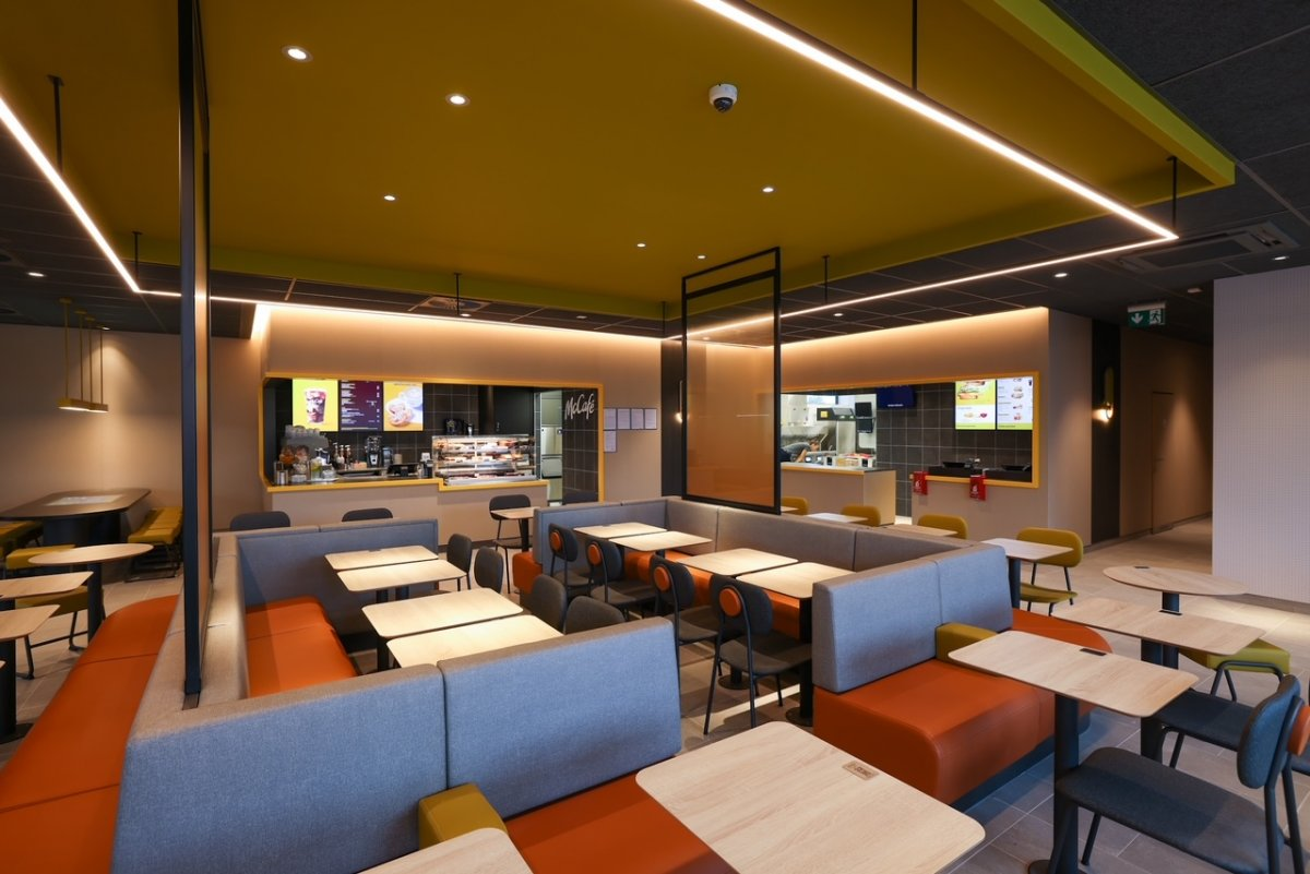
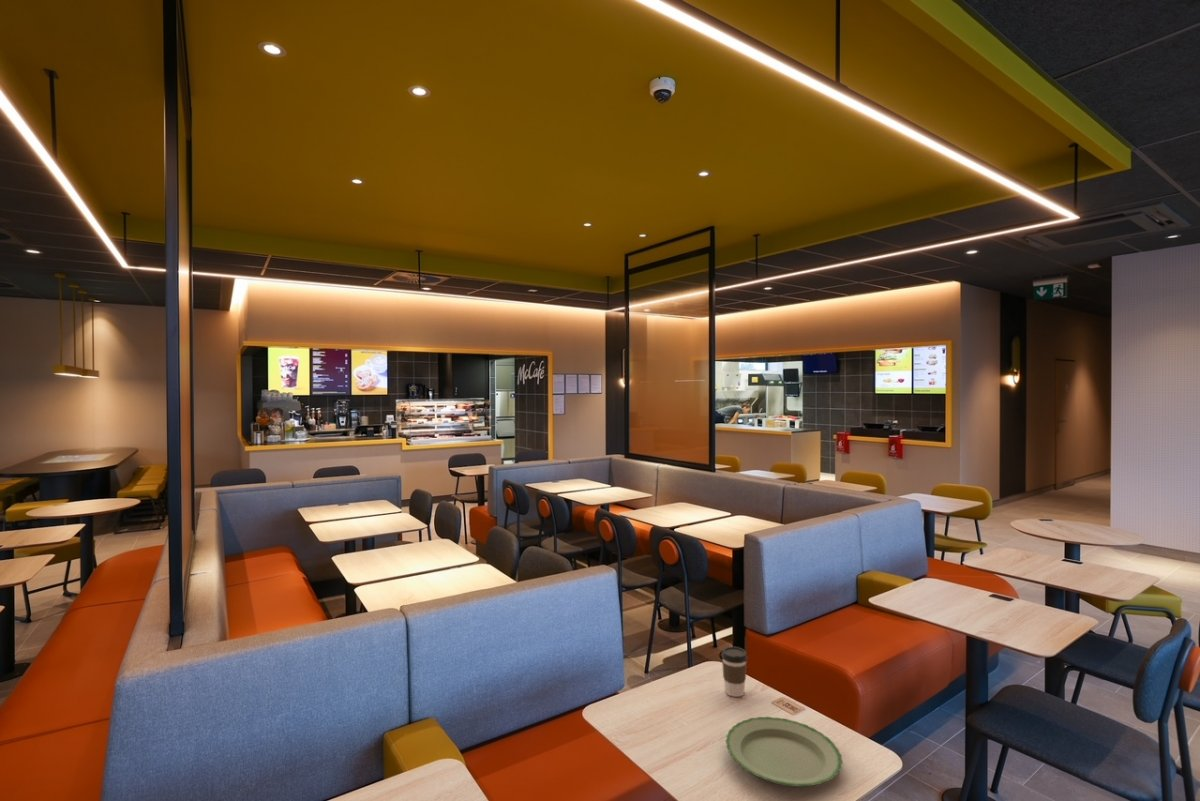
+ coffee cup [720,646,749,698]
+ plate [725,716,844,788]
